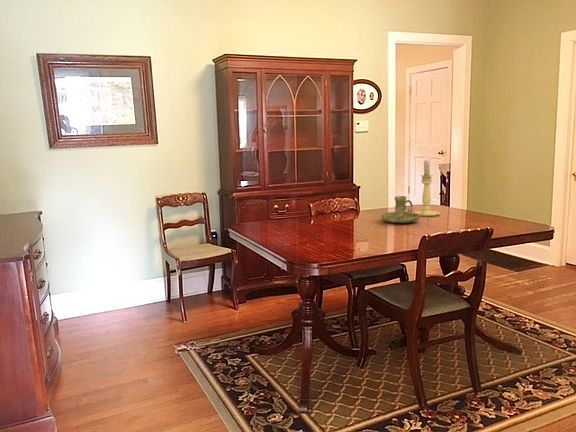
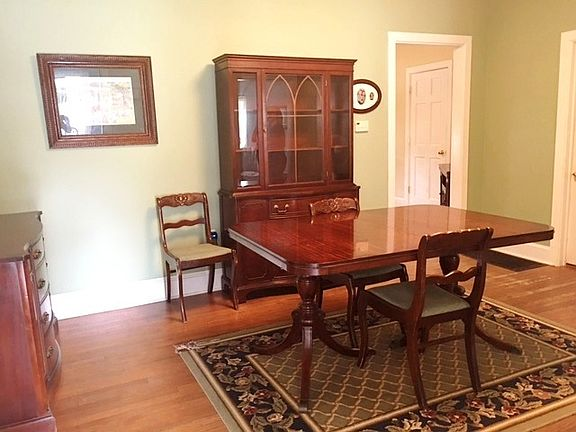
- candle holder [412,159,441,217]
- candle holder [380,195,421,224]
